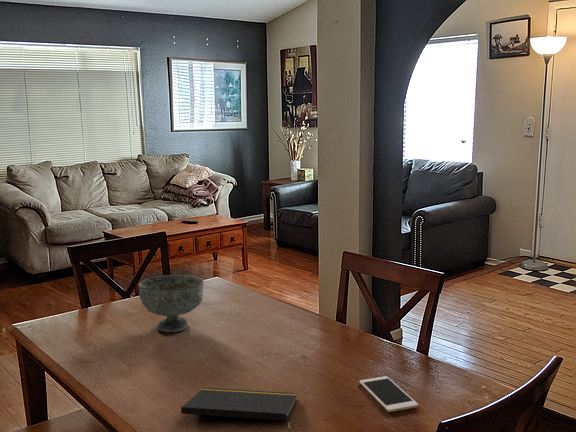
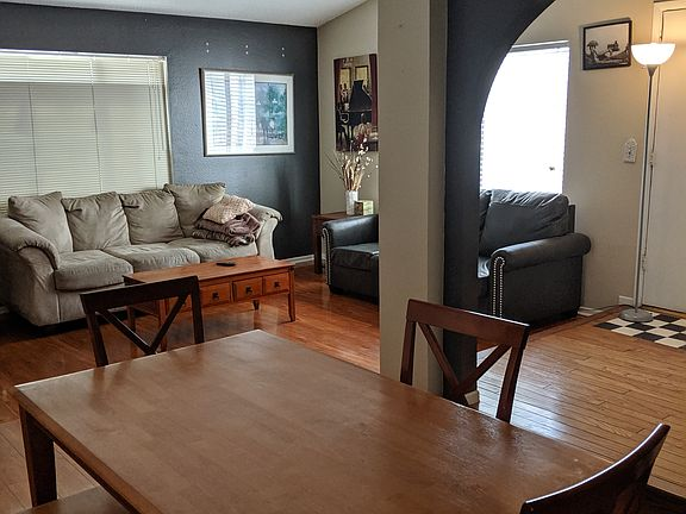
- cell phone [358,375,419,413]
- notepad [180,387,299,432]
- bowl [138,274,205,333]
